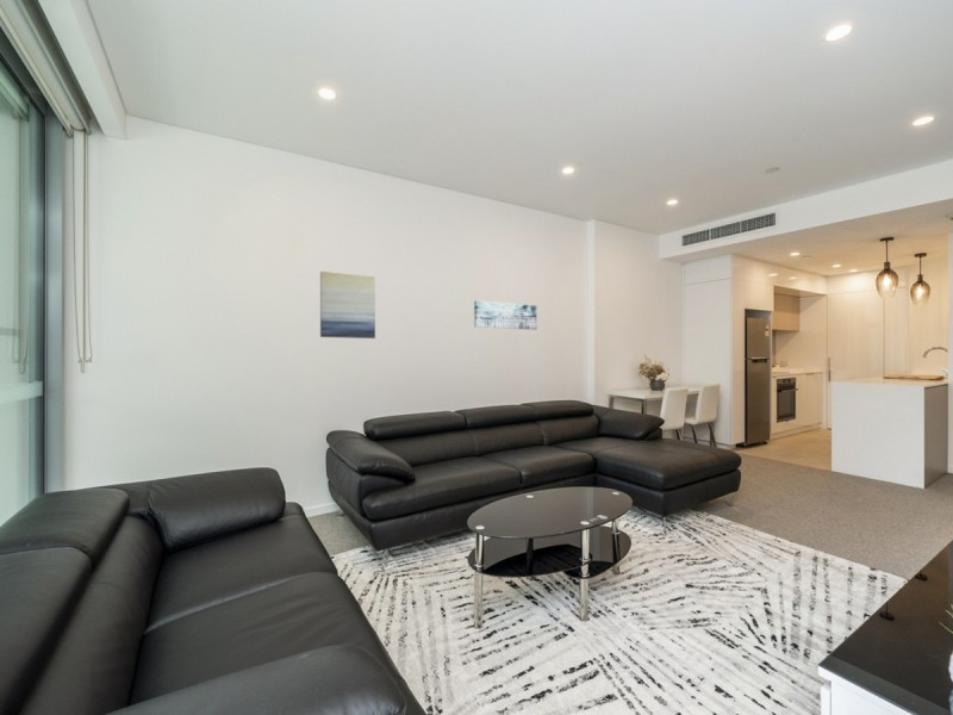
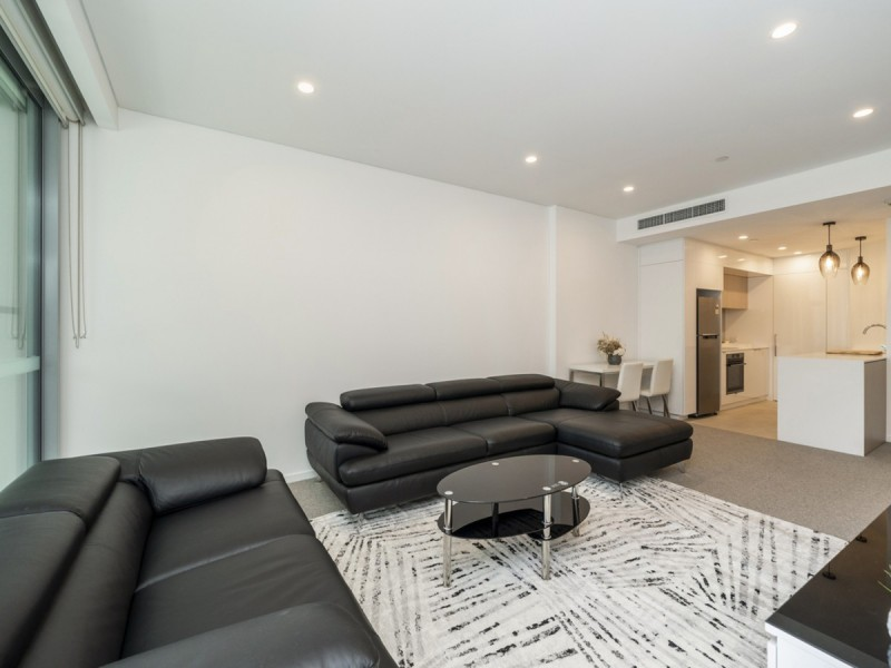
- wall art [319,271,376,340]
- wall art [473,299,537,331]
